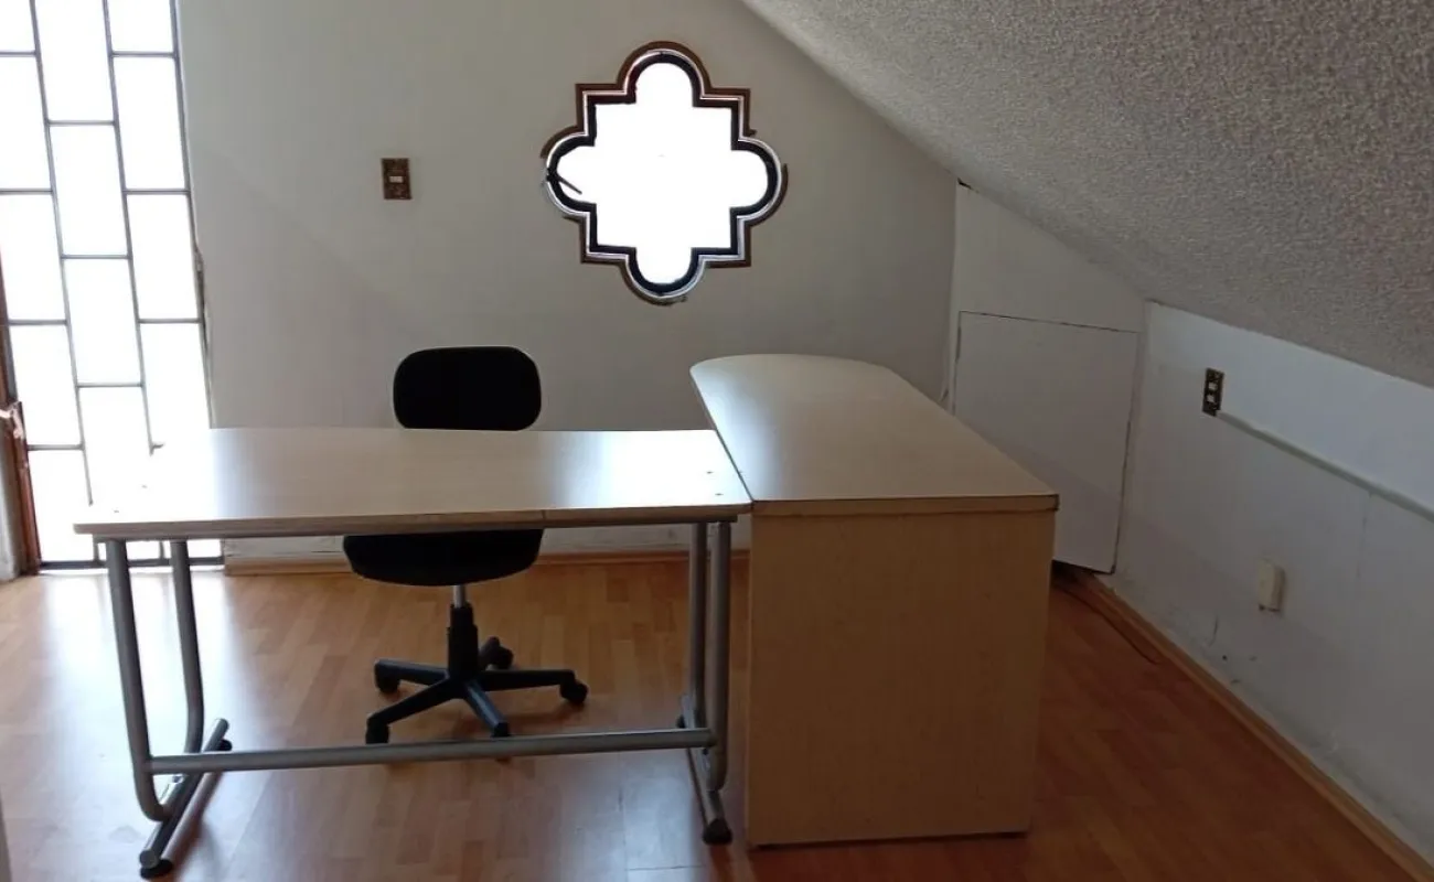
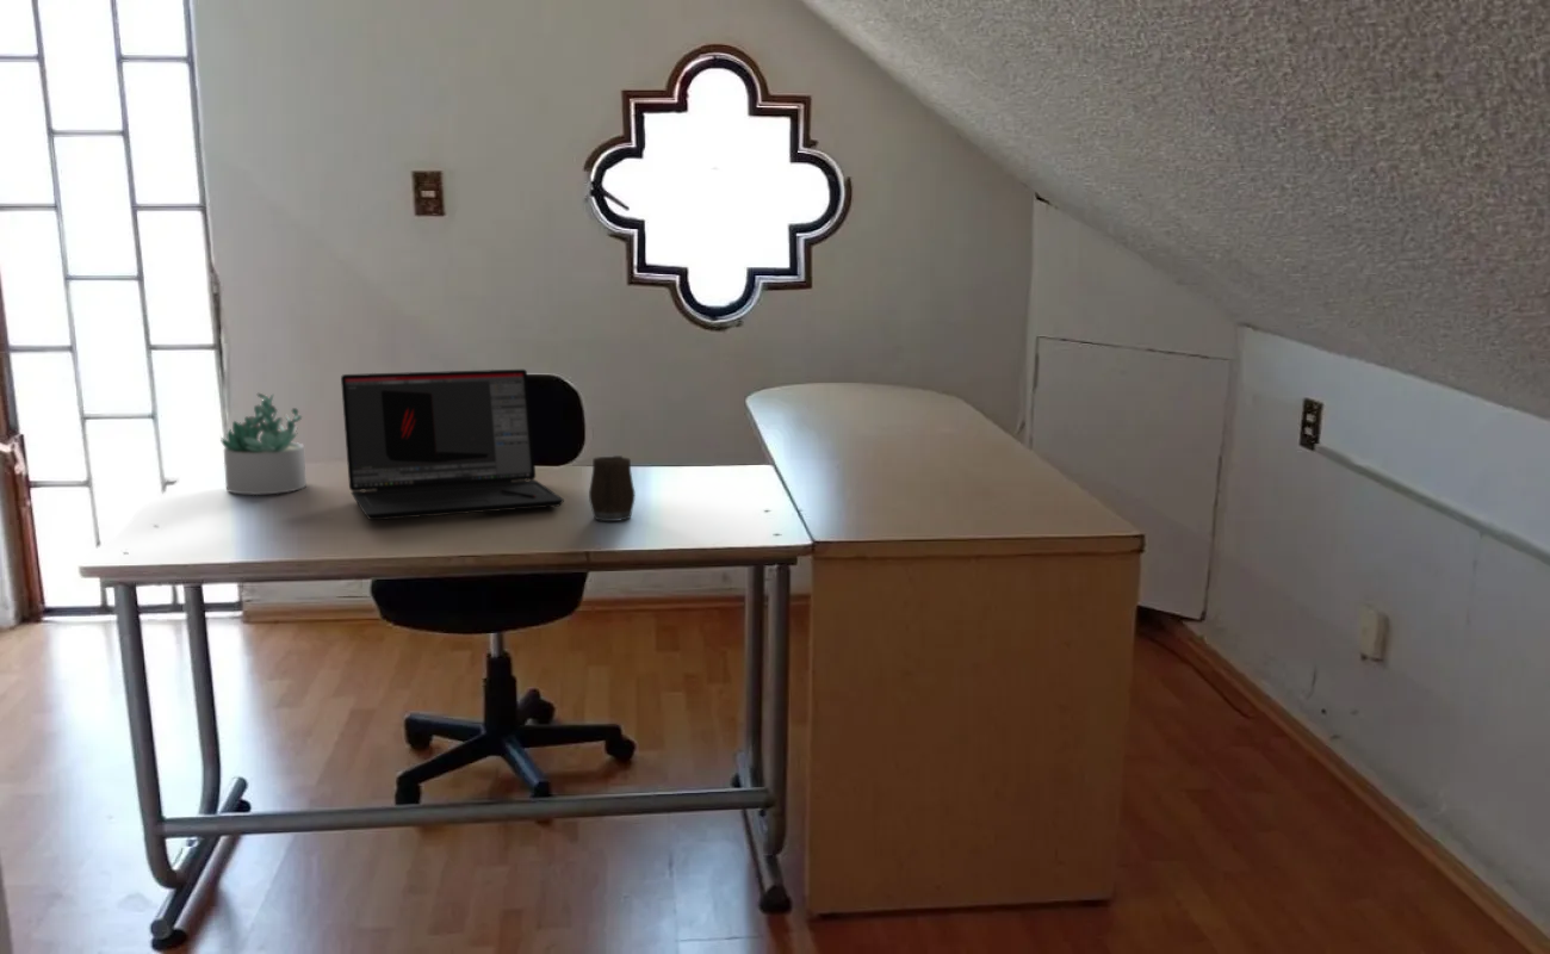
+ laptop [340,368,565,521]
+ succulent plant [219,392,308,496]
+ mug [588,454,636,522]
